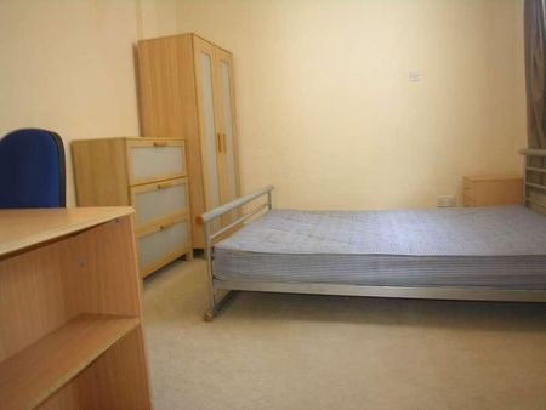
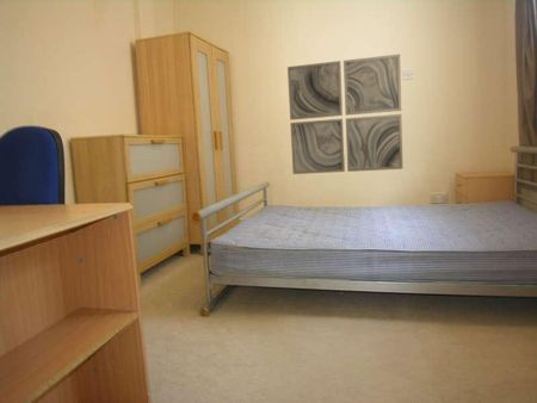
+ wall art [286,54,405,175]
